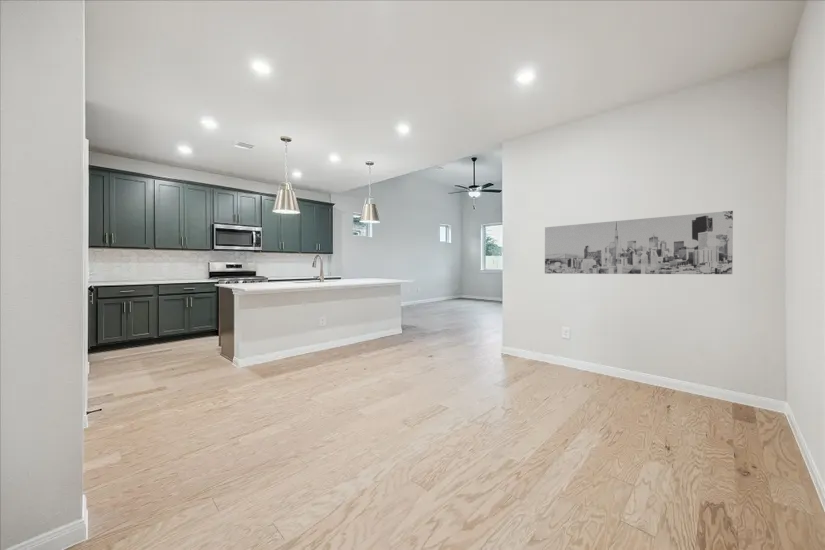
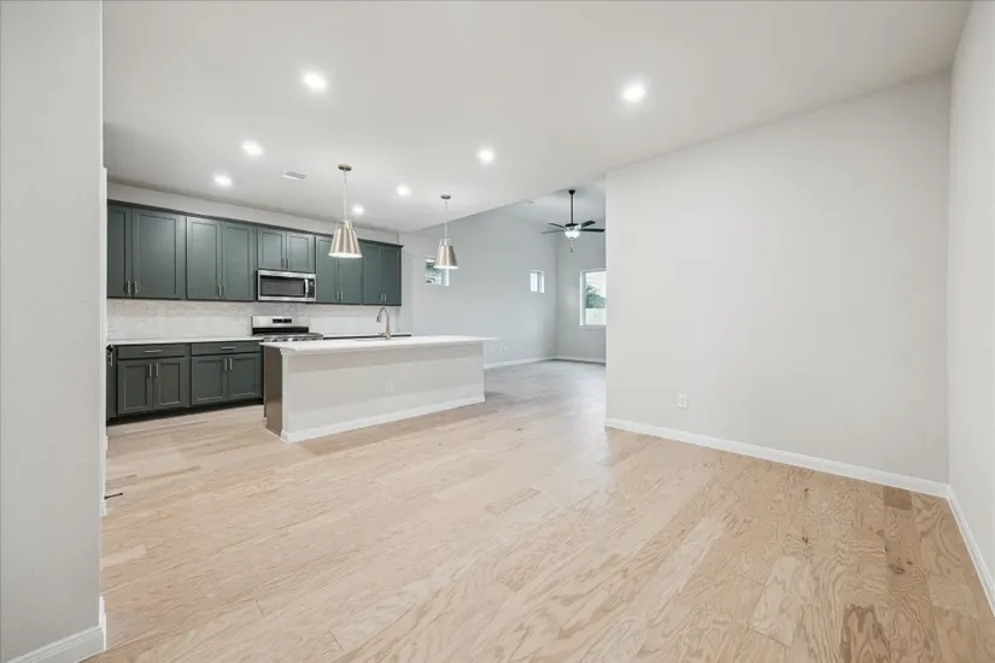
- wall art [544,210,734,275]
